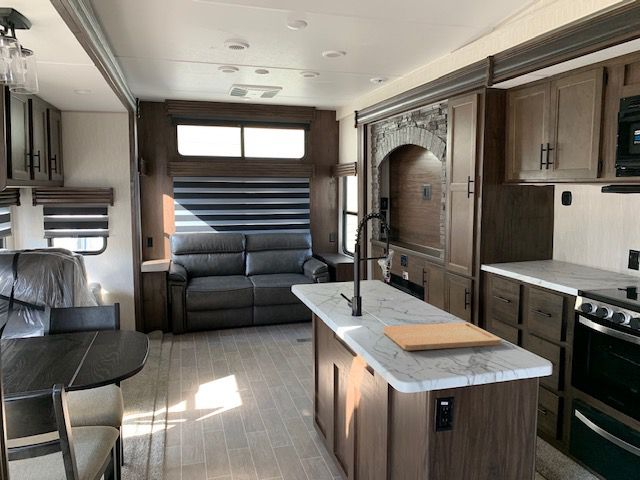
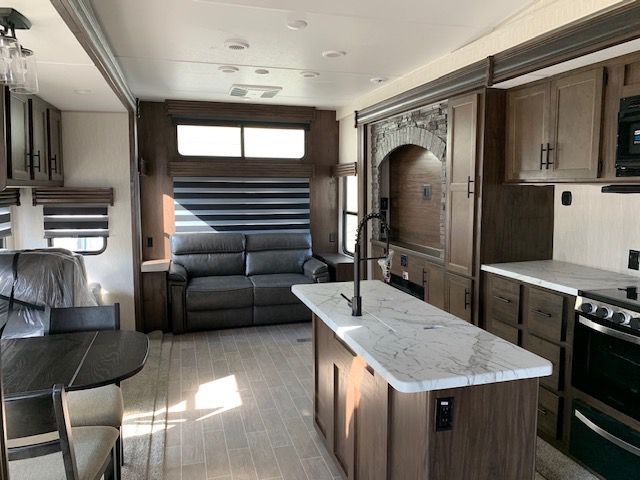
- cutting board [382,321,502,351]
